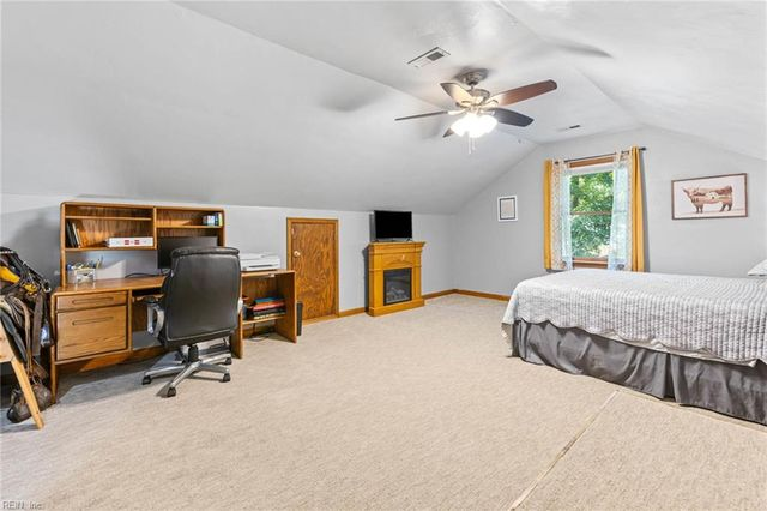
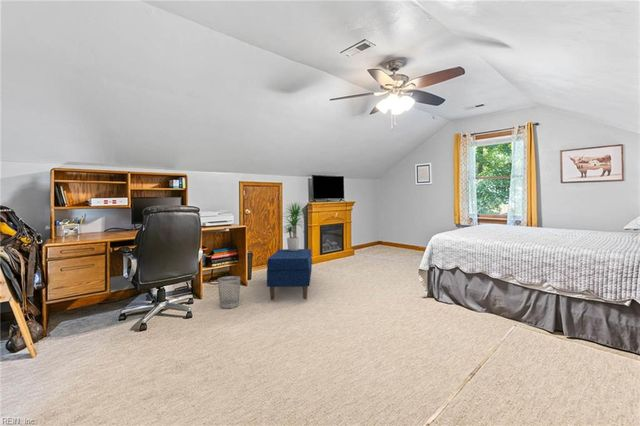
+ bench [266,248,313,301]
+ wastebasket [217,275,241,309]
+ potted plant [282,202,309,251]
